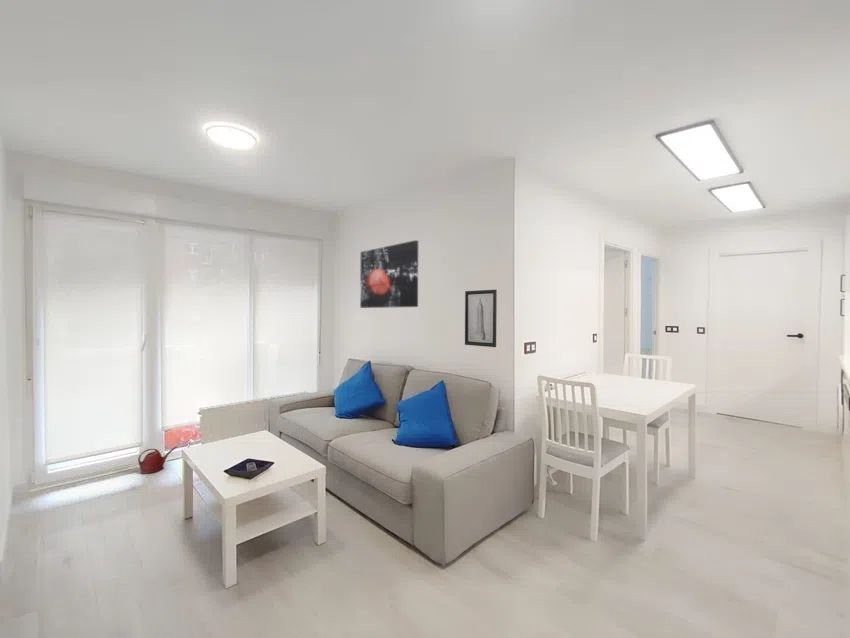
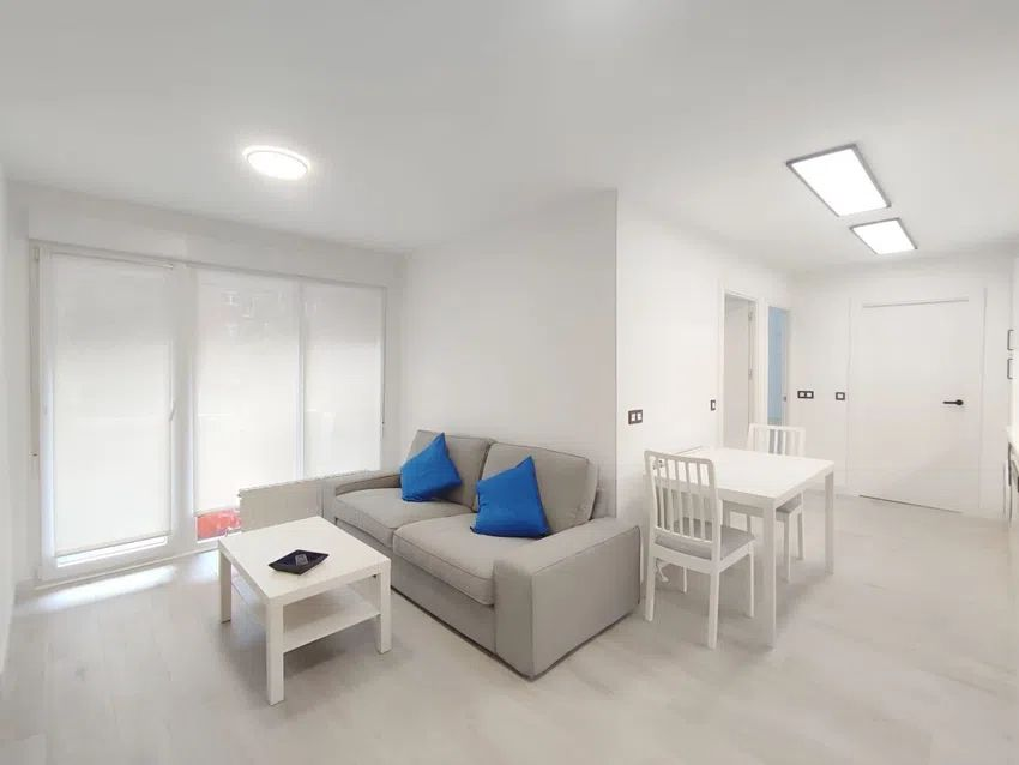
- wall art [359,239,419,309]
- wall art [464,289,498,348]
- watering can [137,445,178,475]
